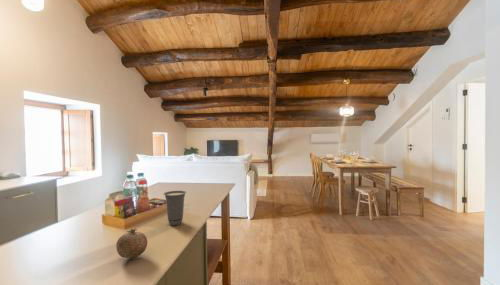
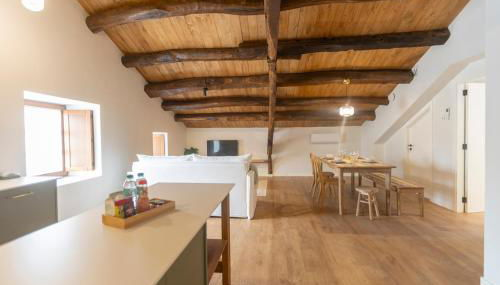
- cup [163,190,187,226]
- fruit [115,227,148,259]
